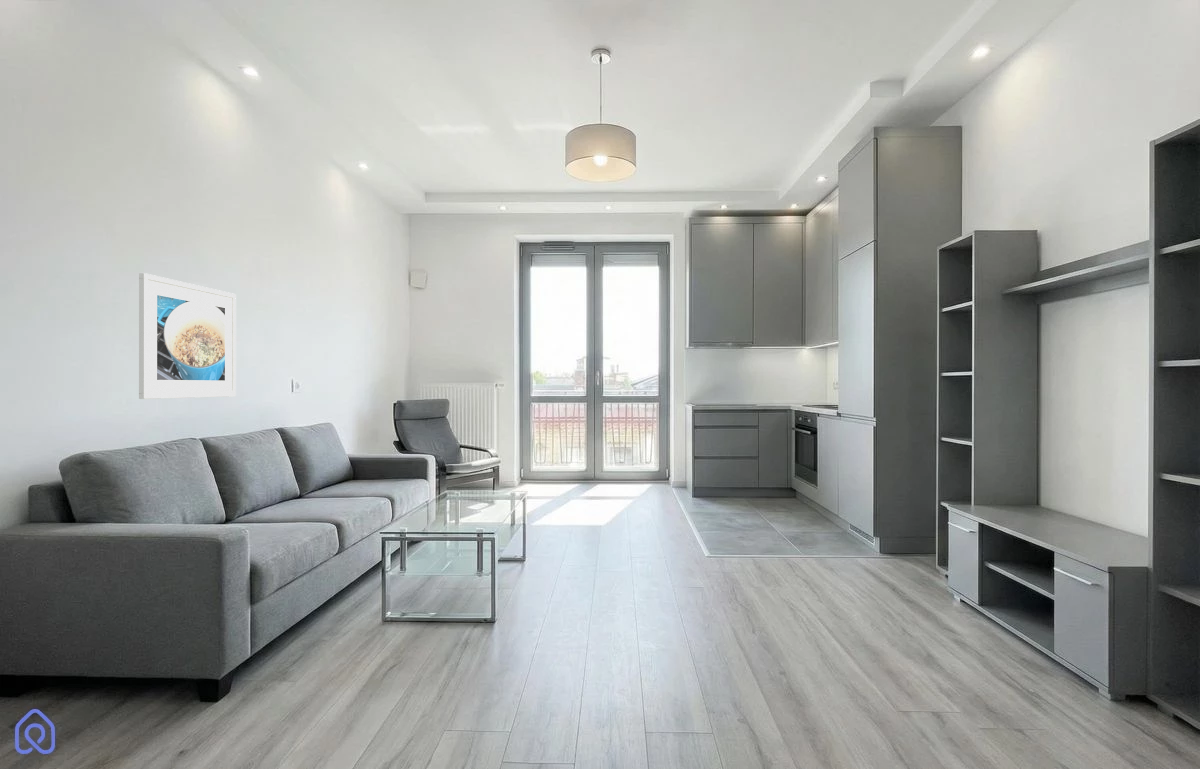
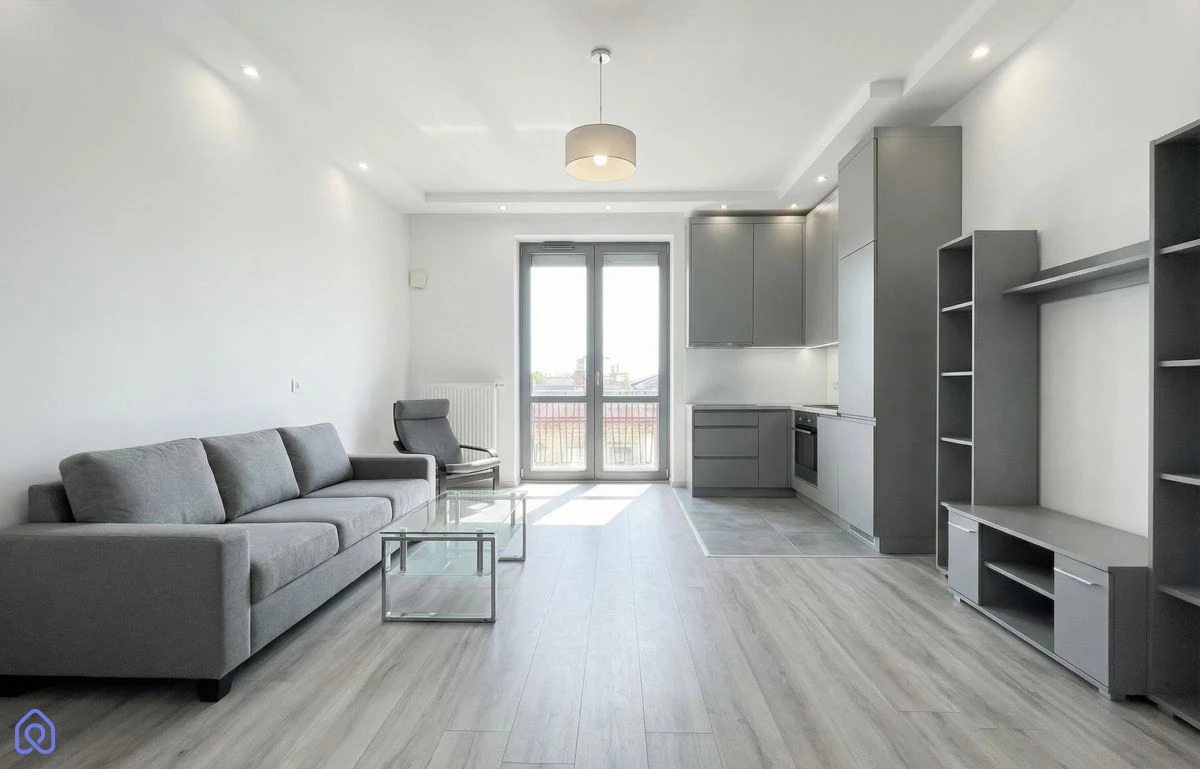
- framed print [138,272,237,400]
